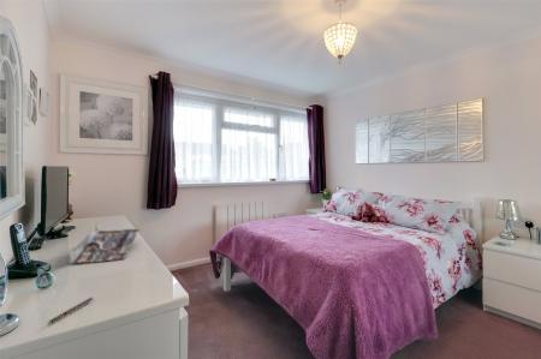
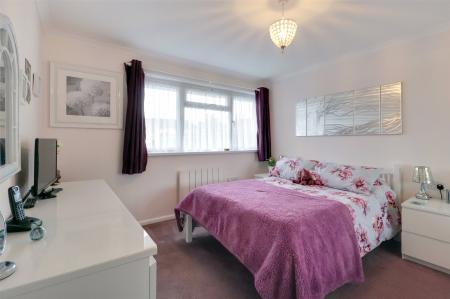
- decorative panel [69,222,141,264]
- pen [46,295,94,325]
